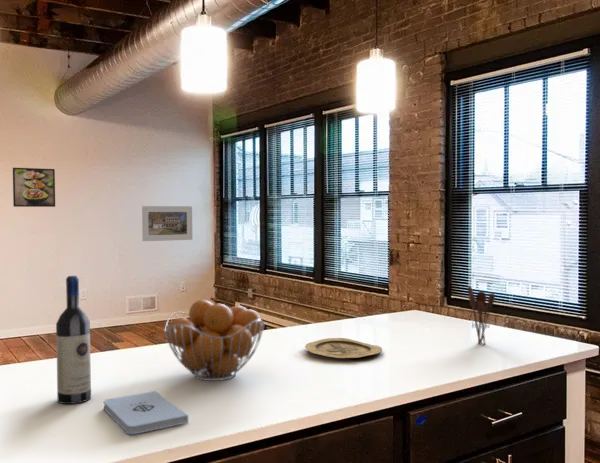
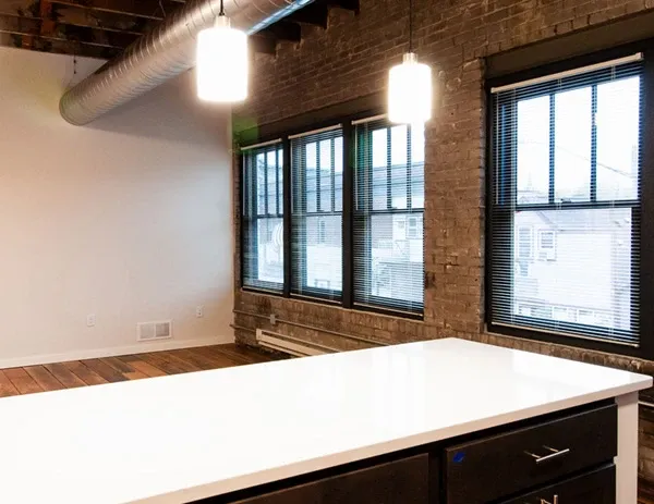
- wine bottle [55,275,92,405]
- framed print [12,167,56,208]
- utensil holder [467,285,496,345]
- notepad [103,390,189,435]
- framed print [141,205,193,242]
- fruit basket [163,299,265,382]
- plate [304,337,383,359]
